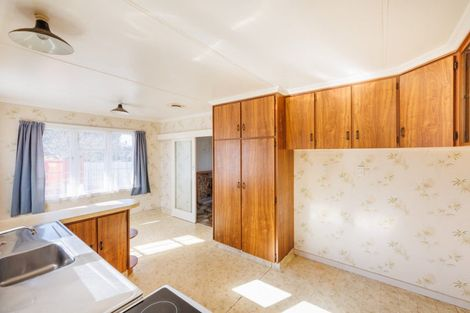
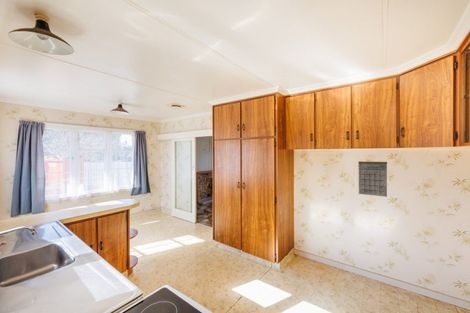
+ calendar [357,154,388,198]
